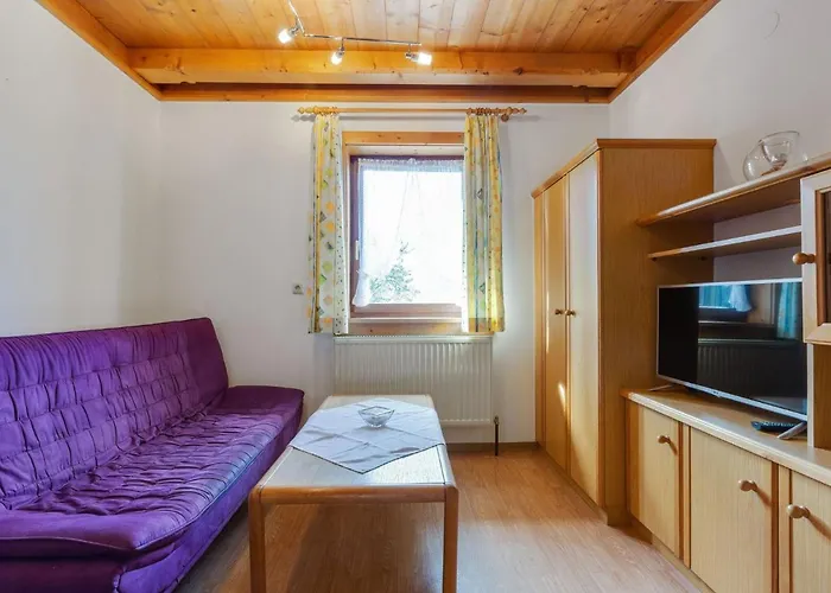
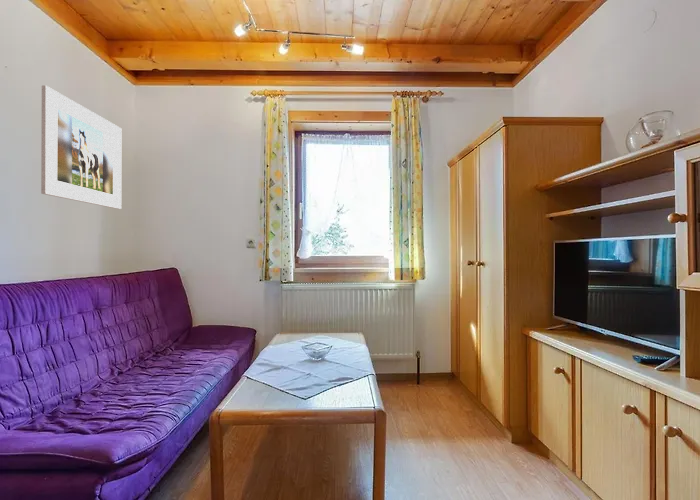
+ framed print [40,84,122,210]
